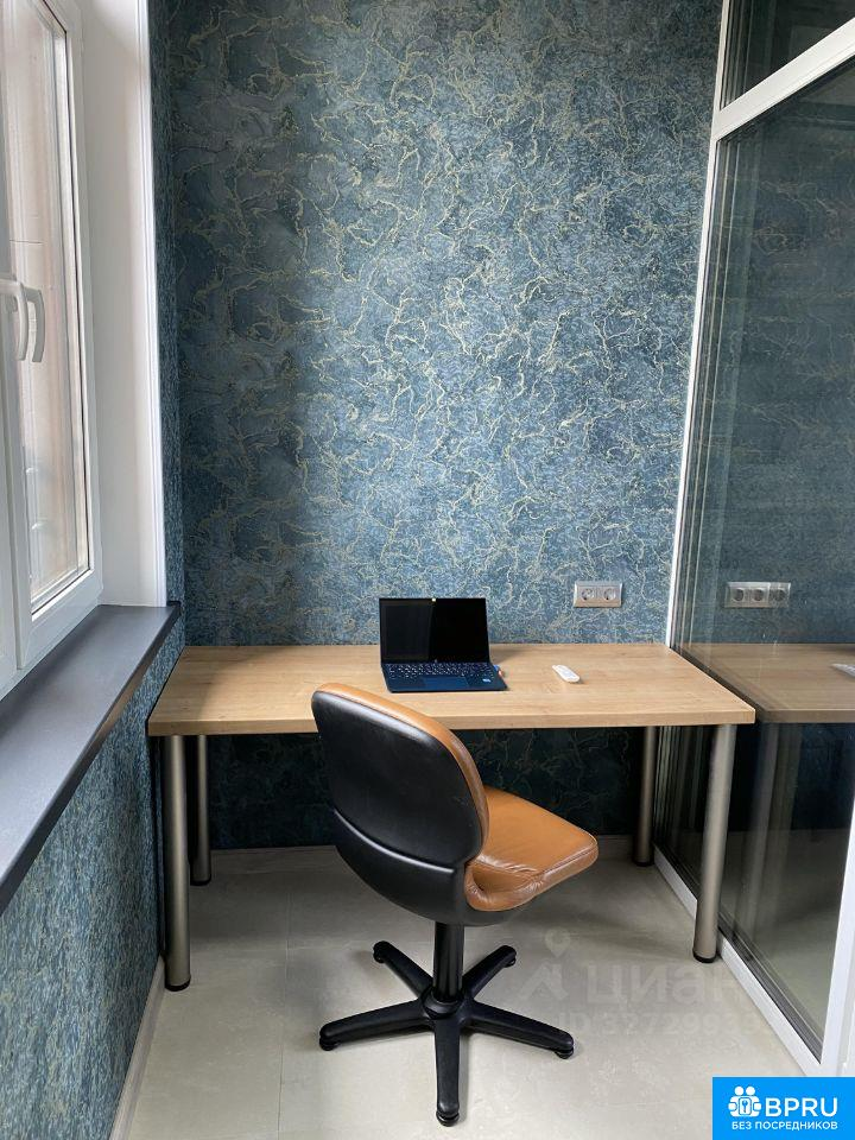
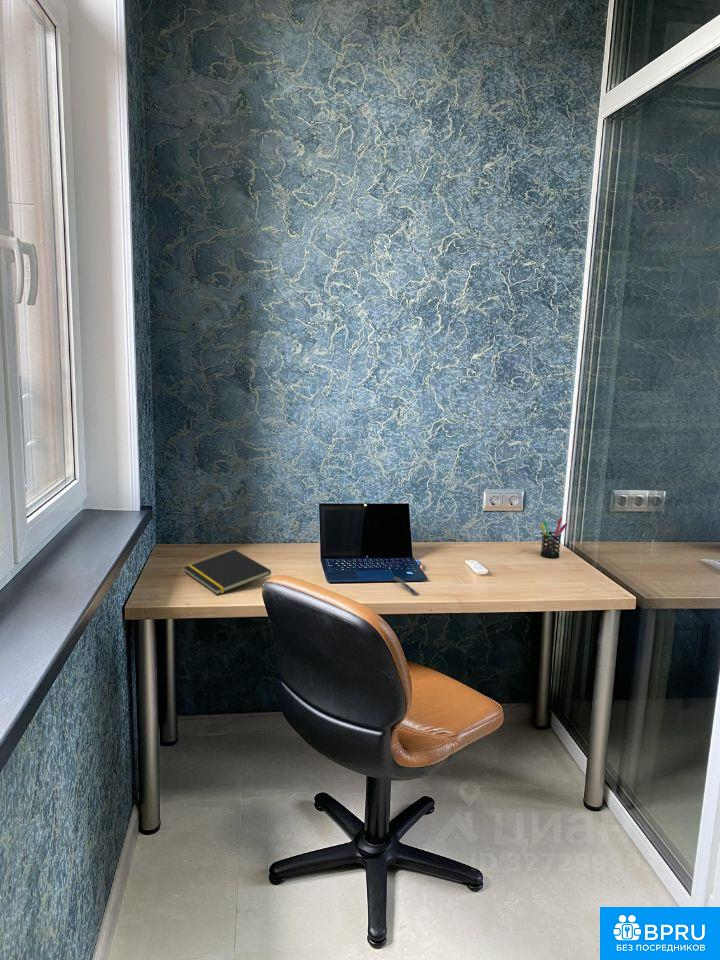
+ pen [392,575,420,596]
+ pen holder [539,517,568,559]
+ notepad [183,548,272,596]
